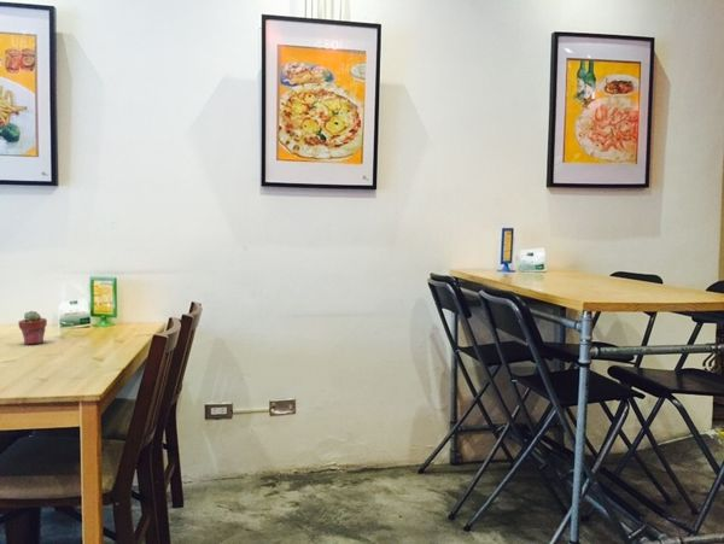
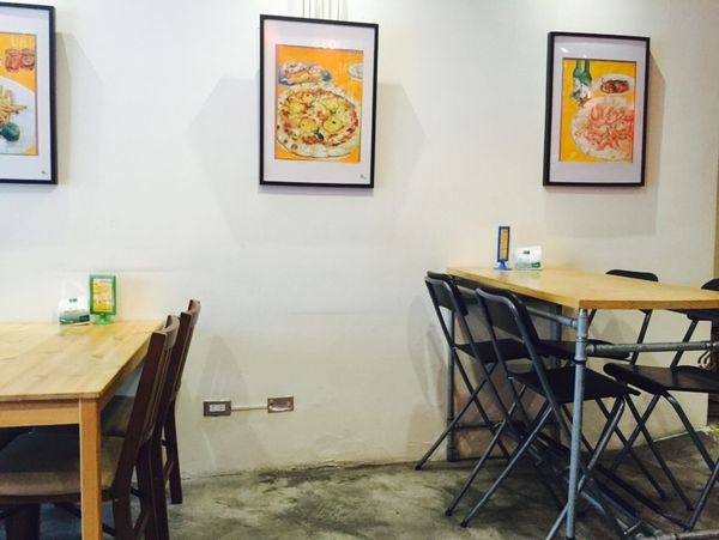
- potted succulent [17,310,48,346]
